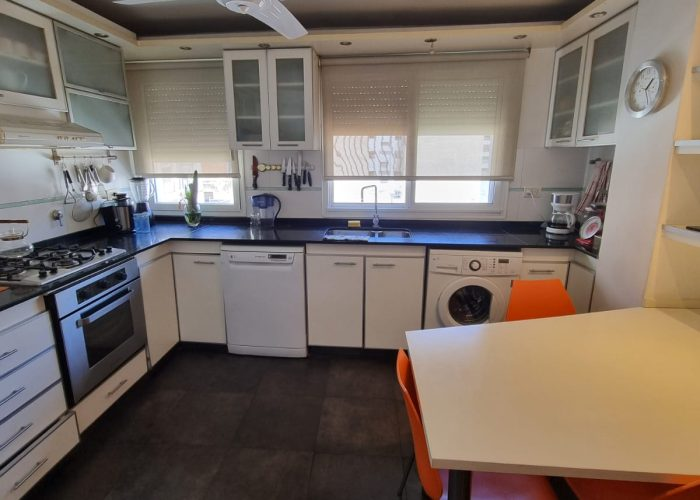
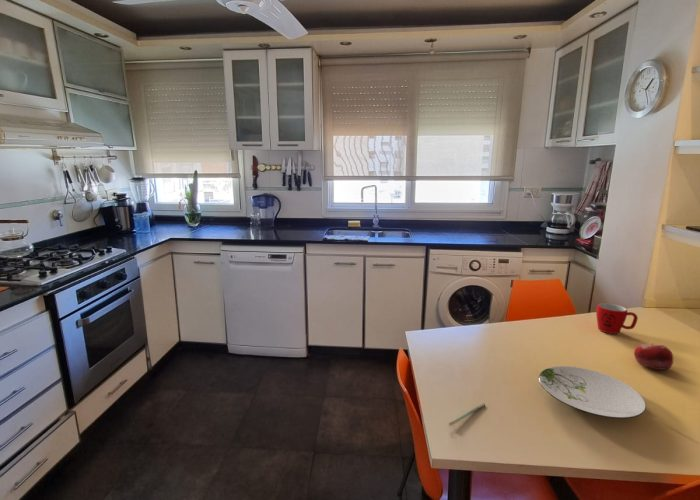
+ plate [538,365,647,419]
+ mug [595,302,639,335]
+ pen [448,402,486,427]
+ fruit [633,342,674,371]
